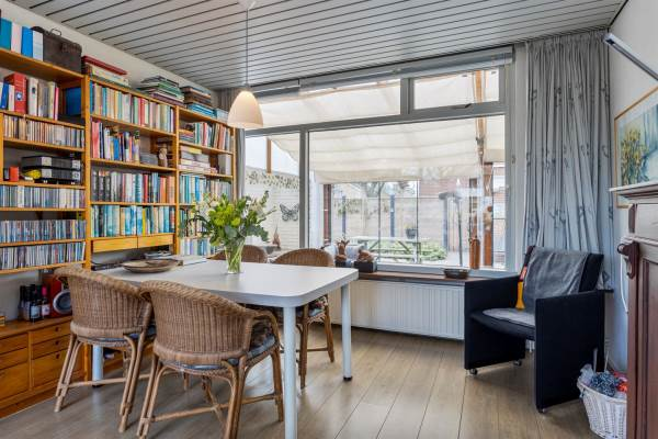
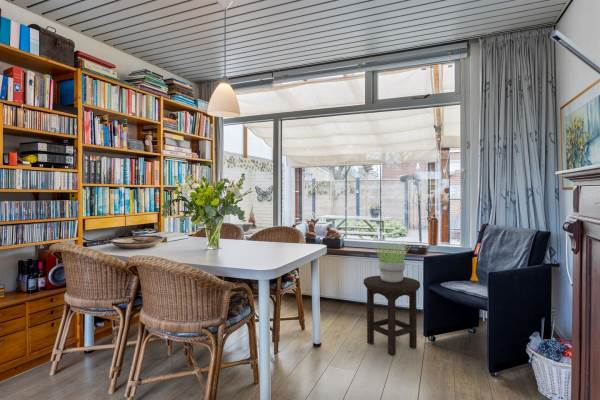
+ stool [363,275,421,356]
+ potted plant [371,241,413,282]
